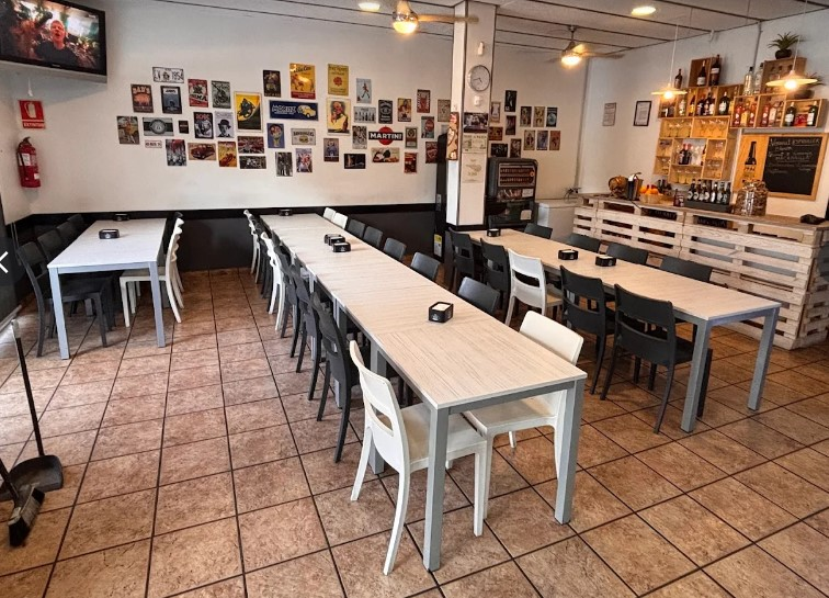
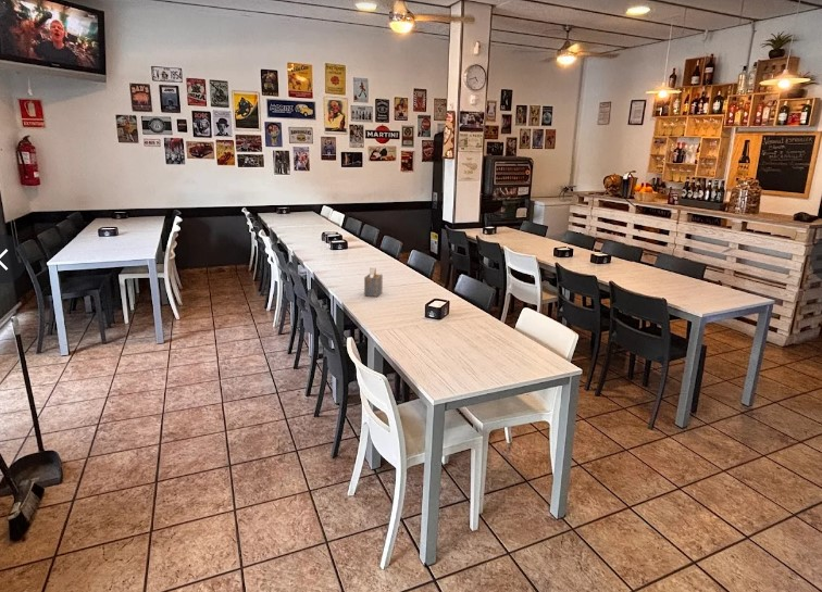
+ napkin holder [363,266,384,298]
